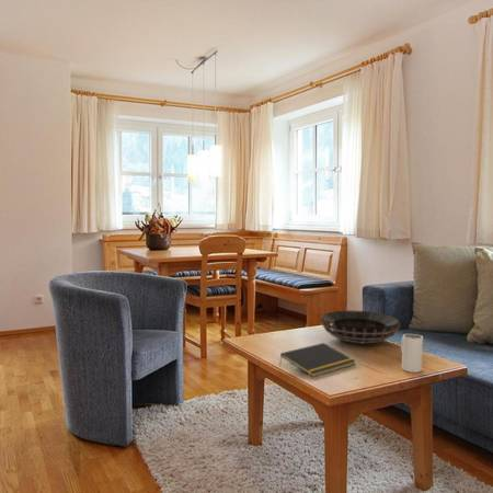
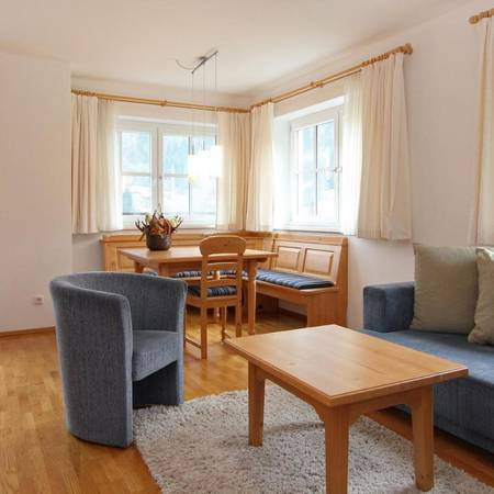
- decorative bowl [319,310,401,345]
- notepad [278,342,357,378]
- mug [400,333,424,374]
